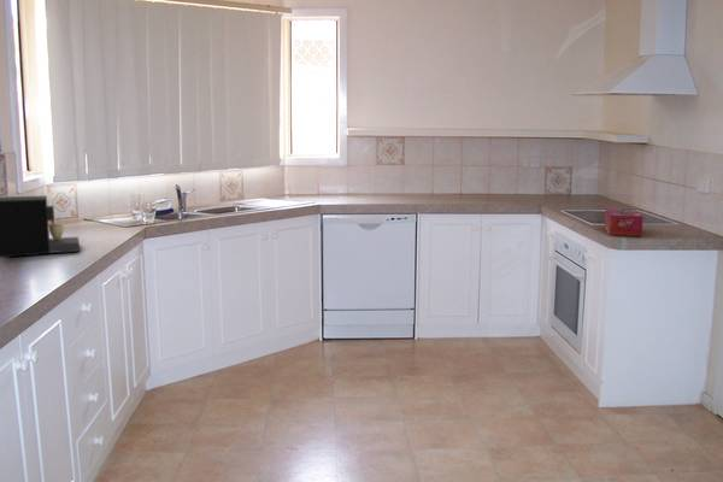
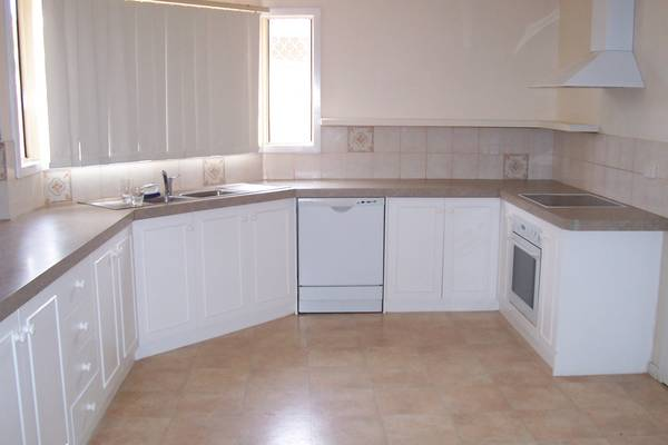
- coffee maker [0,194,81,258]
- tissue box [604,207,645,237]
